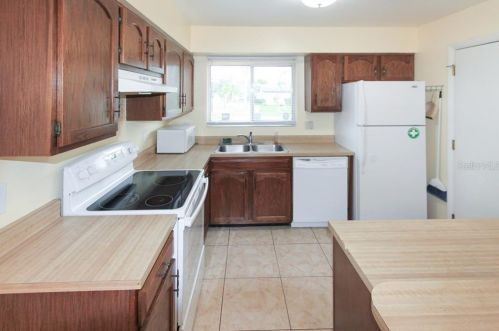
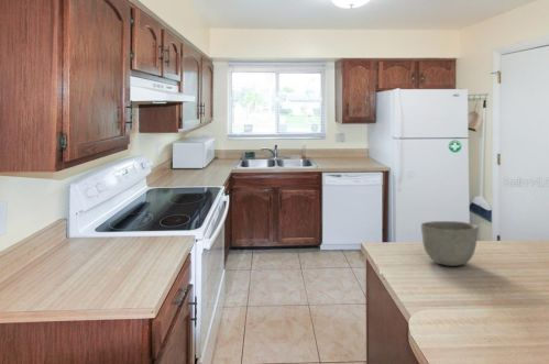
+ bowl [420,220,480,267]
